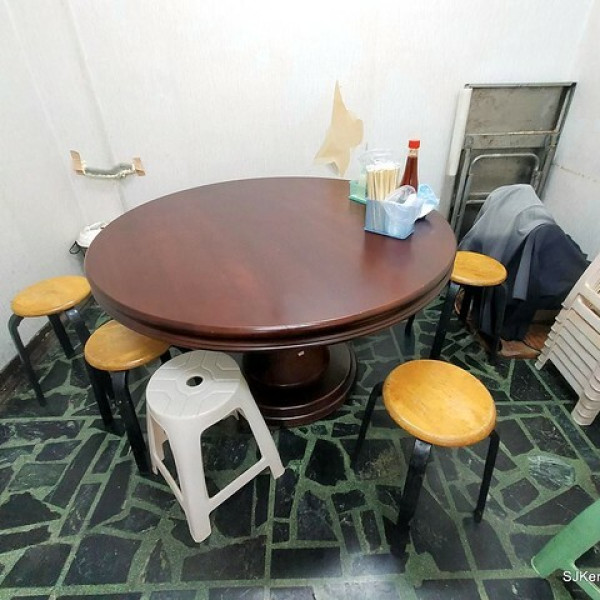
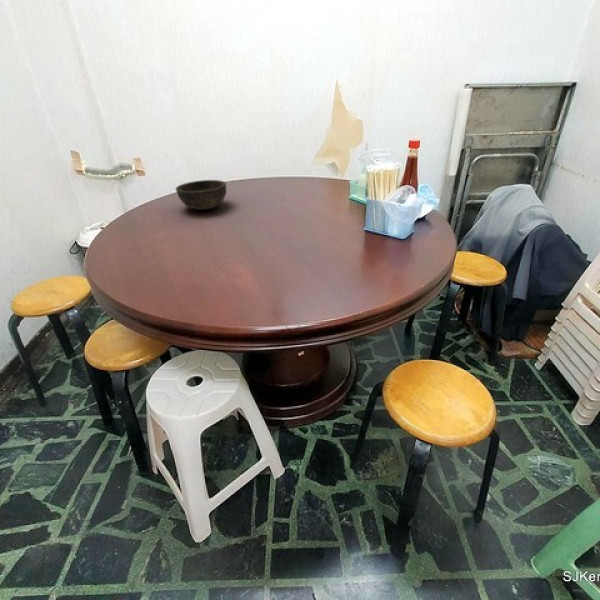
+ bowl [175,179,227,211]
